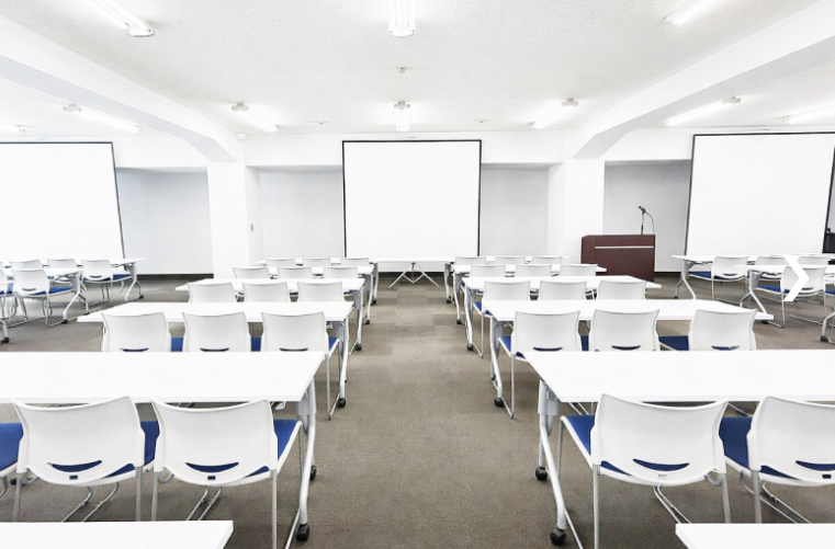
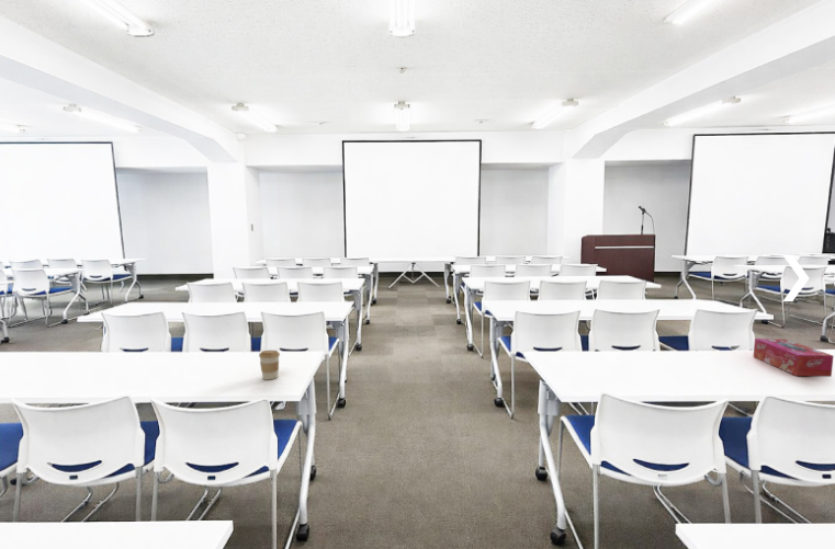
+ tissue box [753,338,835,378]
+ coffee cup [258,350,281,380]
